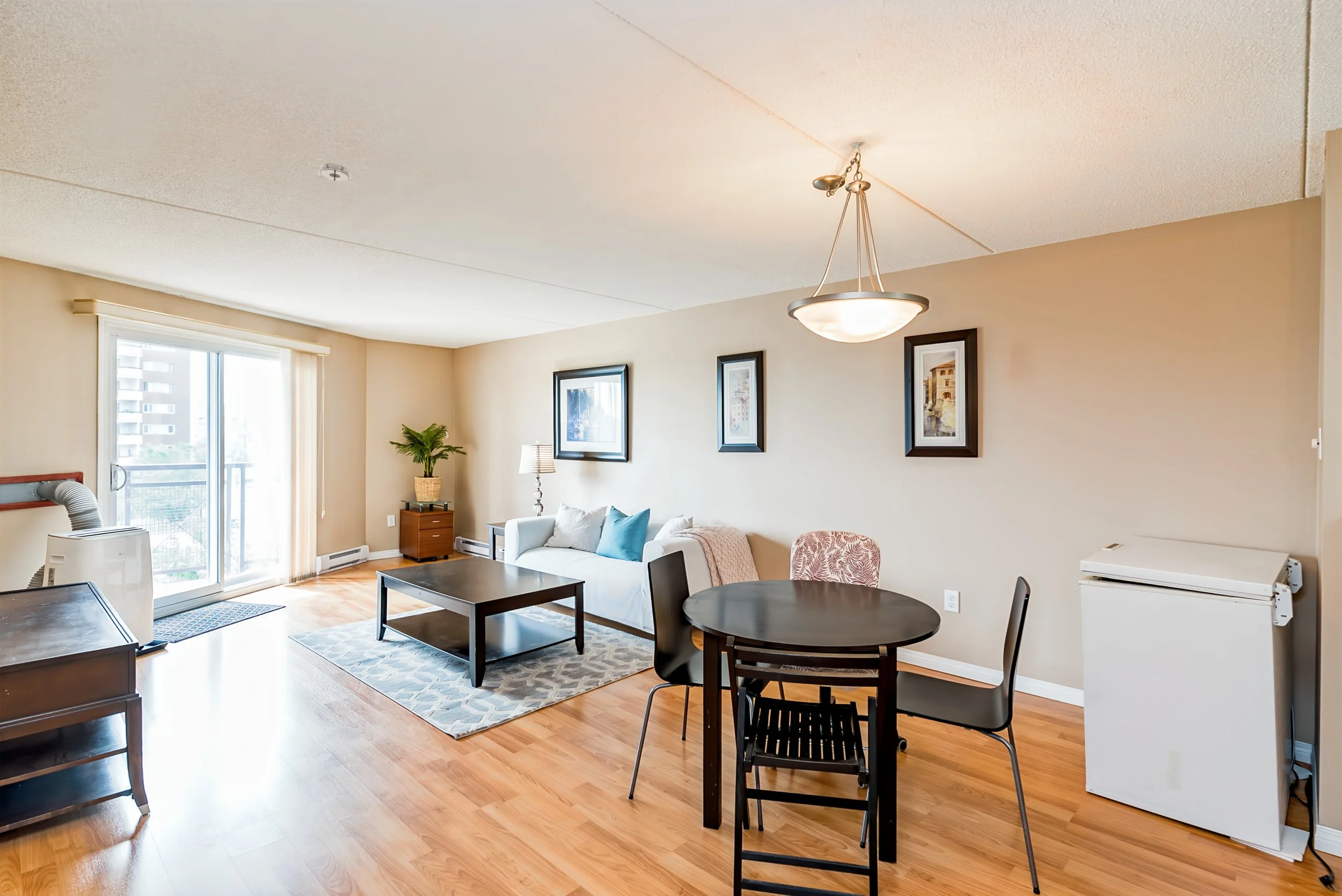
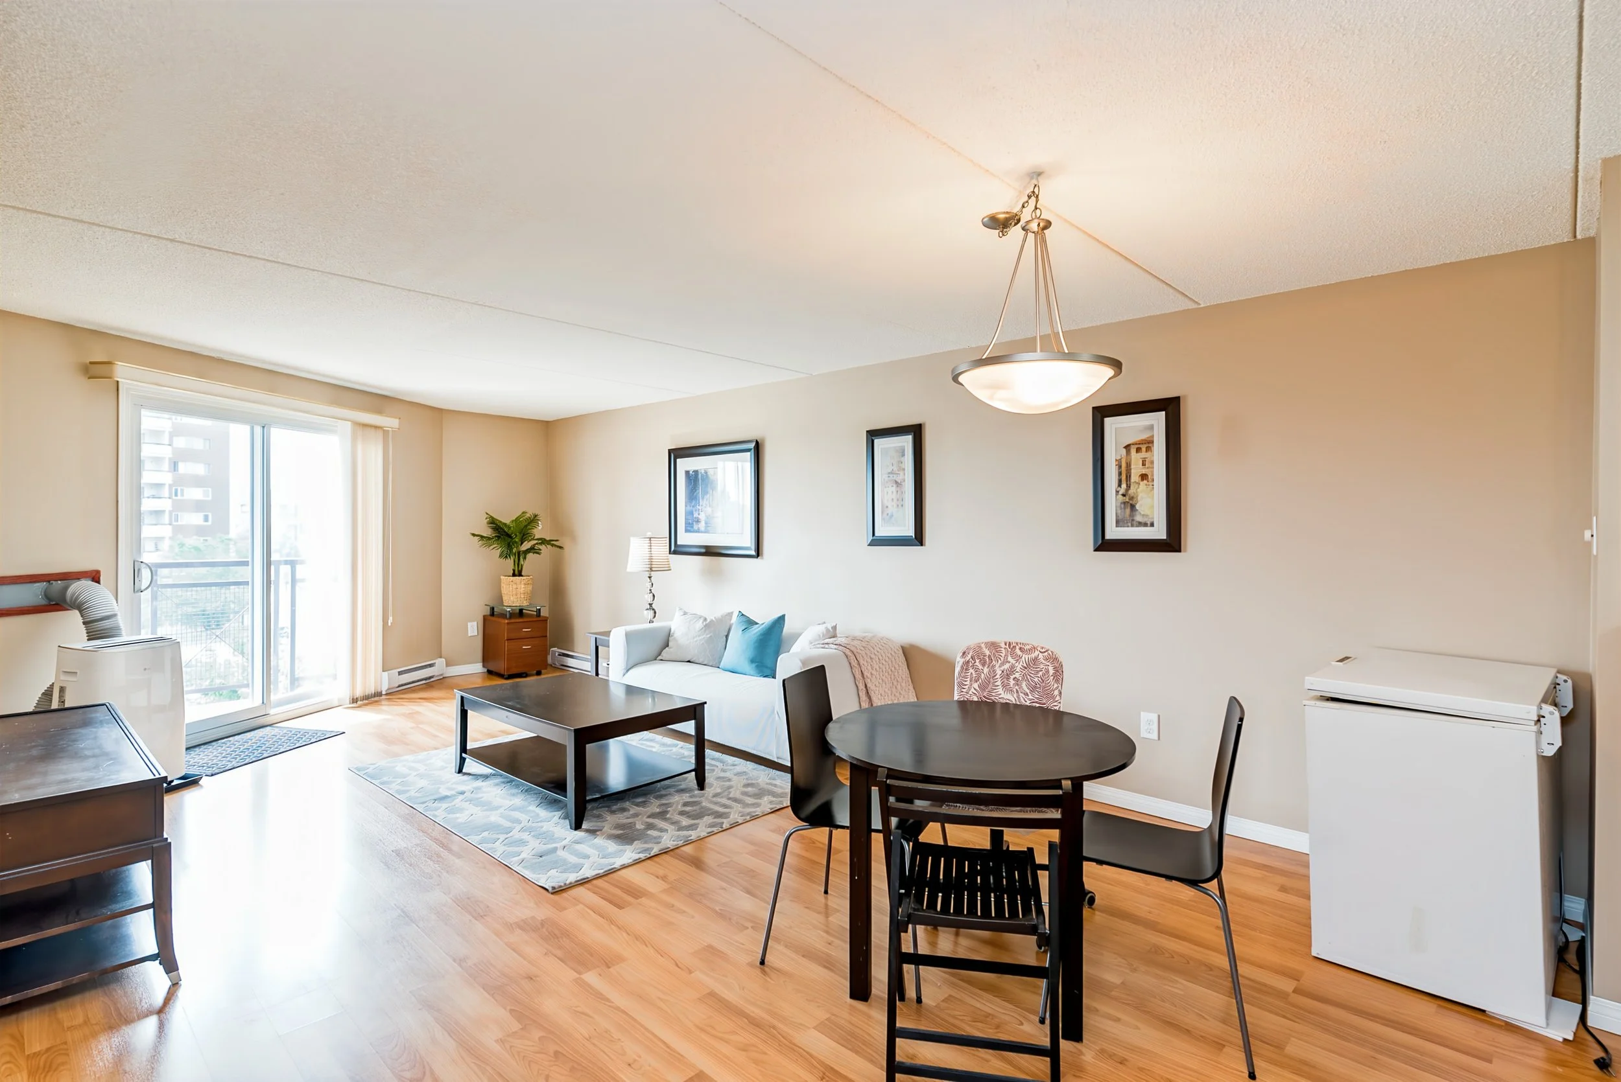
- smoke detector [317,162,352,181]
